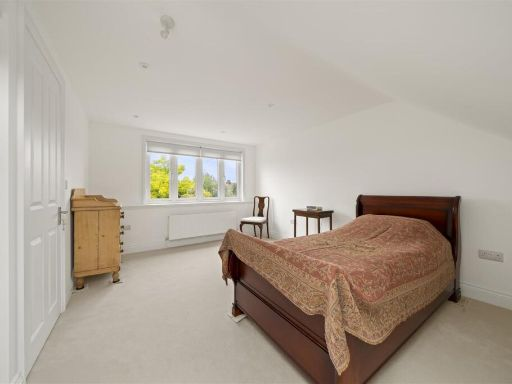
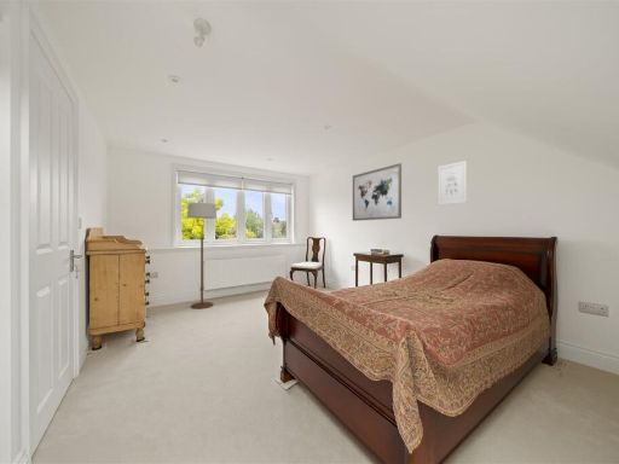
+ wall art [352,162,403,222]
+ wall art [438,160,468,207]
+ floor lamp [186,198,218,309]
